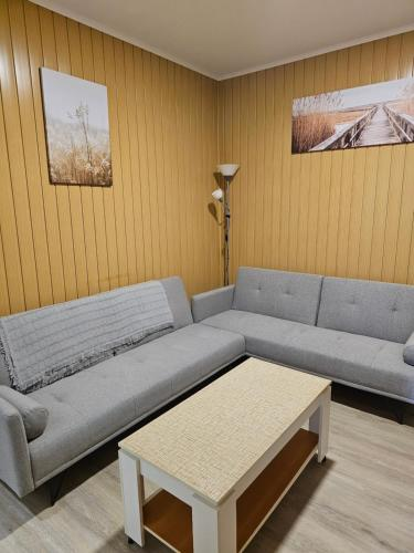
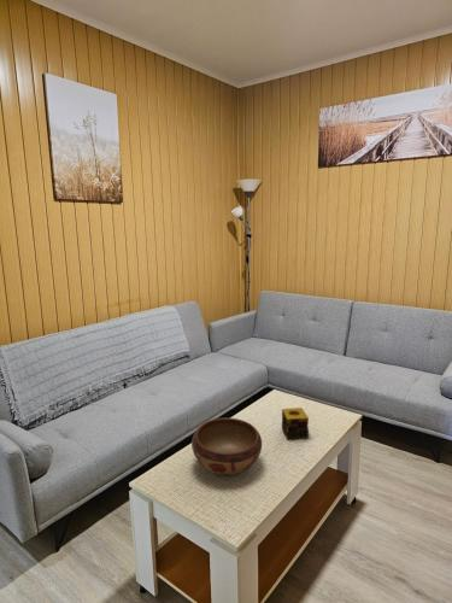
+ decorative bowl [190,416,263,476]
+ candle [281,406,310,440]
